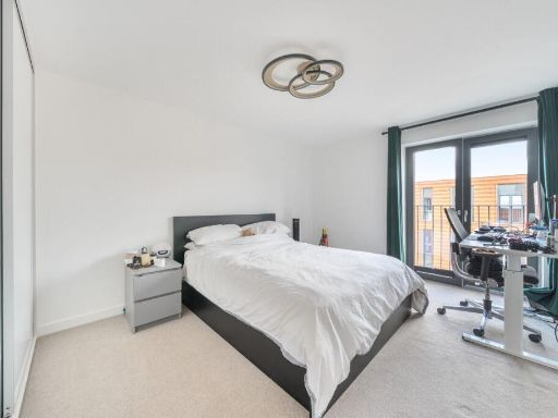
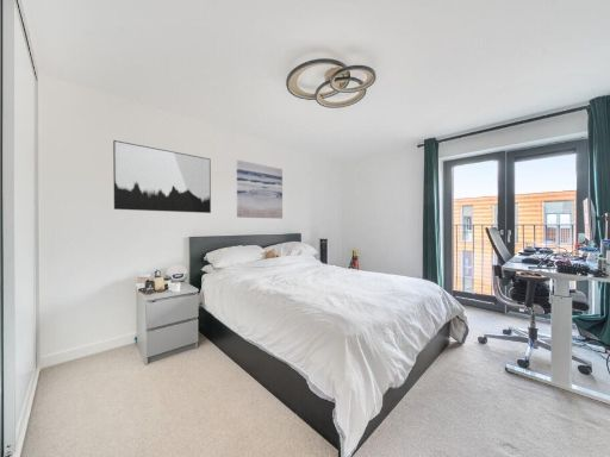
+ wall art [236,159,284,220]
+ wall art [112,139,212,214]
